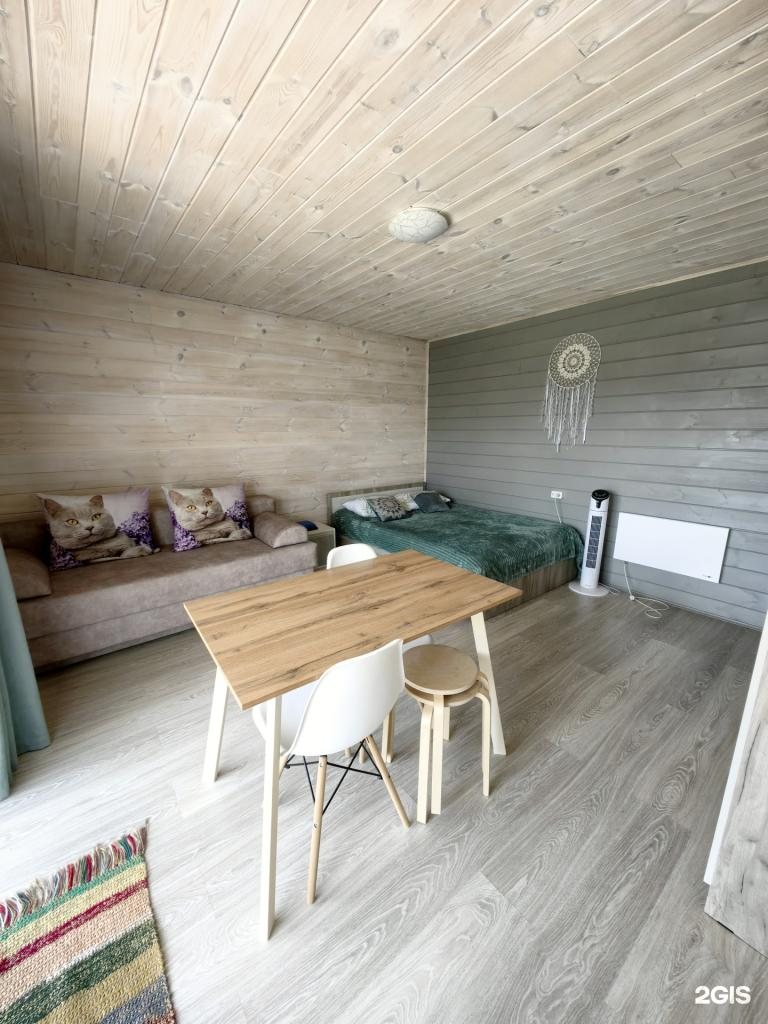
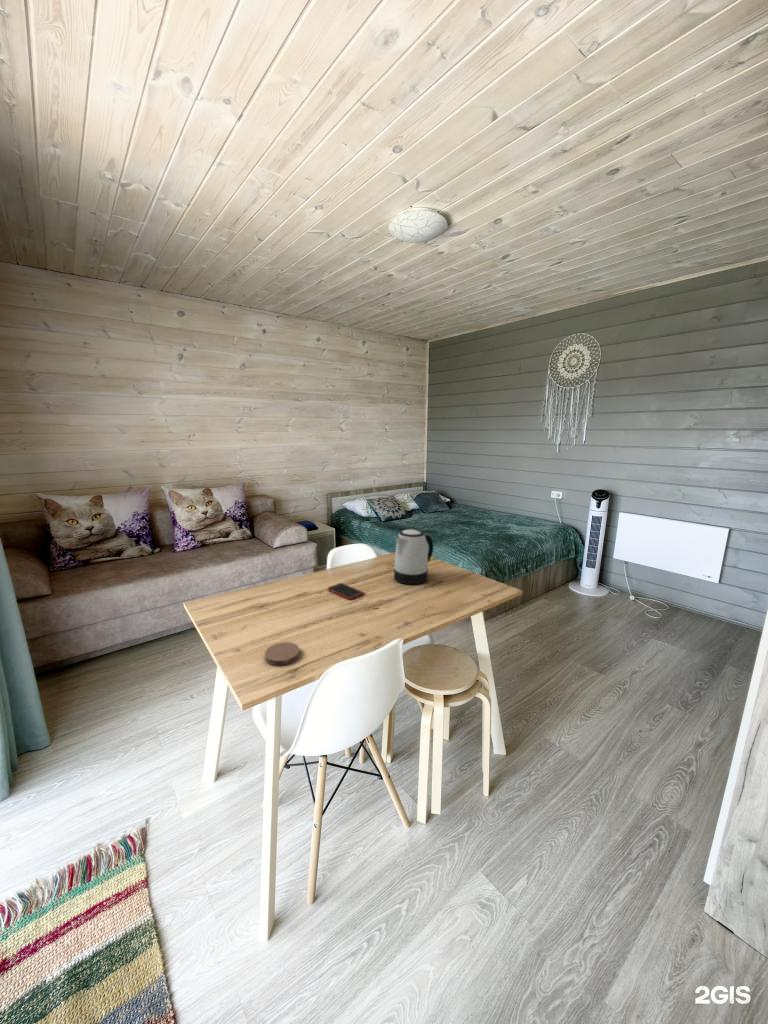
+ coaster [264,641,300,666]
+ cell phone [327,582,365,601]
+ kettle [393,528,434,585]
